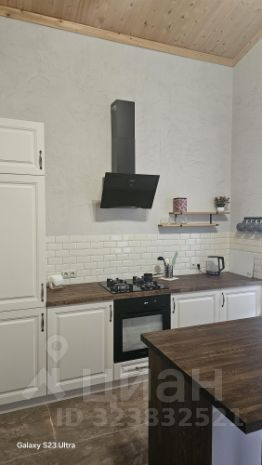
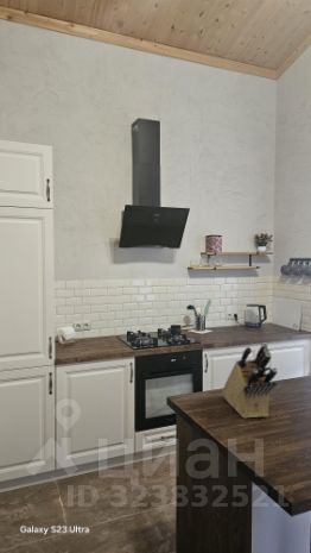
+ knife block [221,341,279,419]
